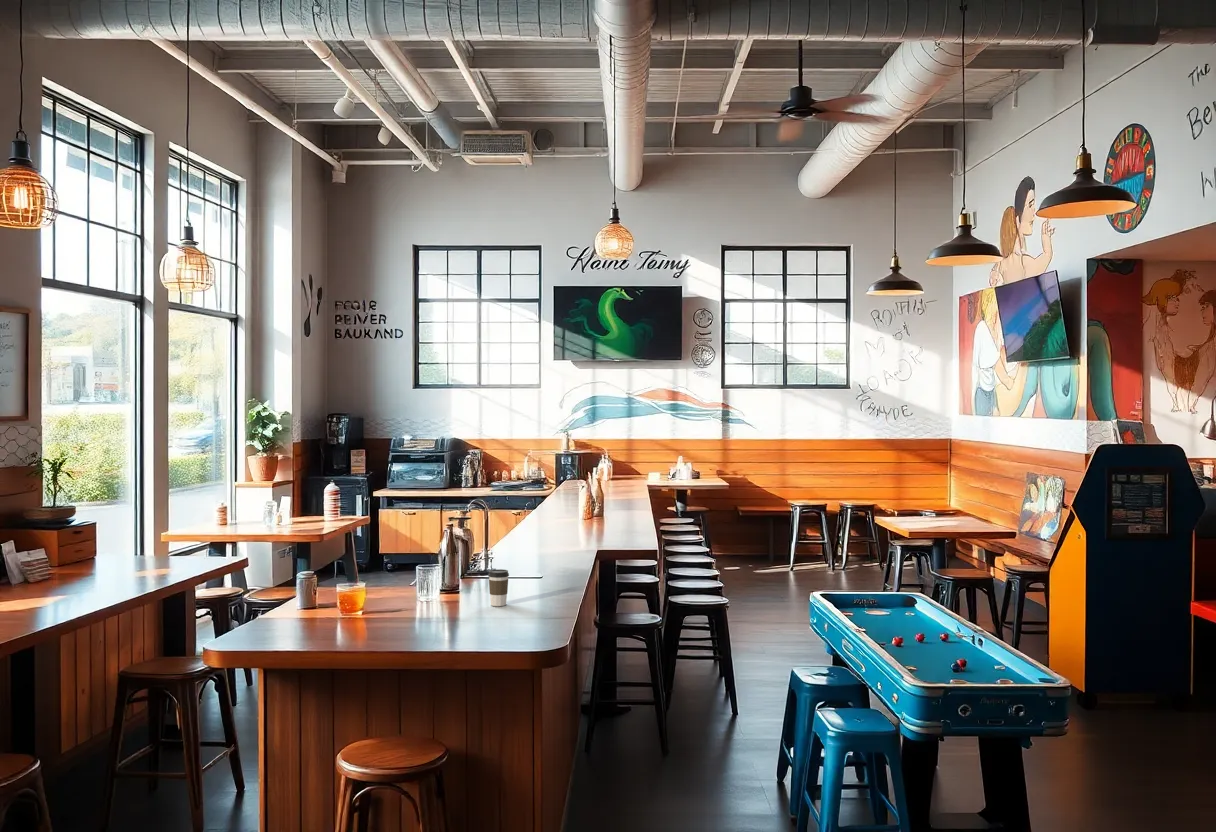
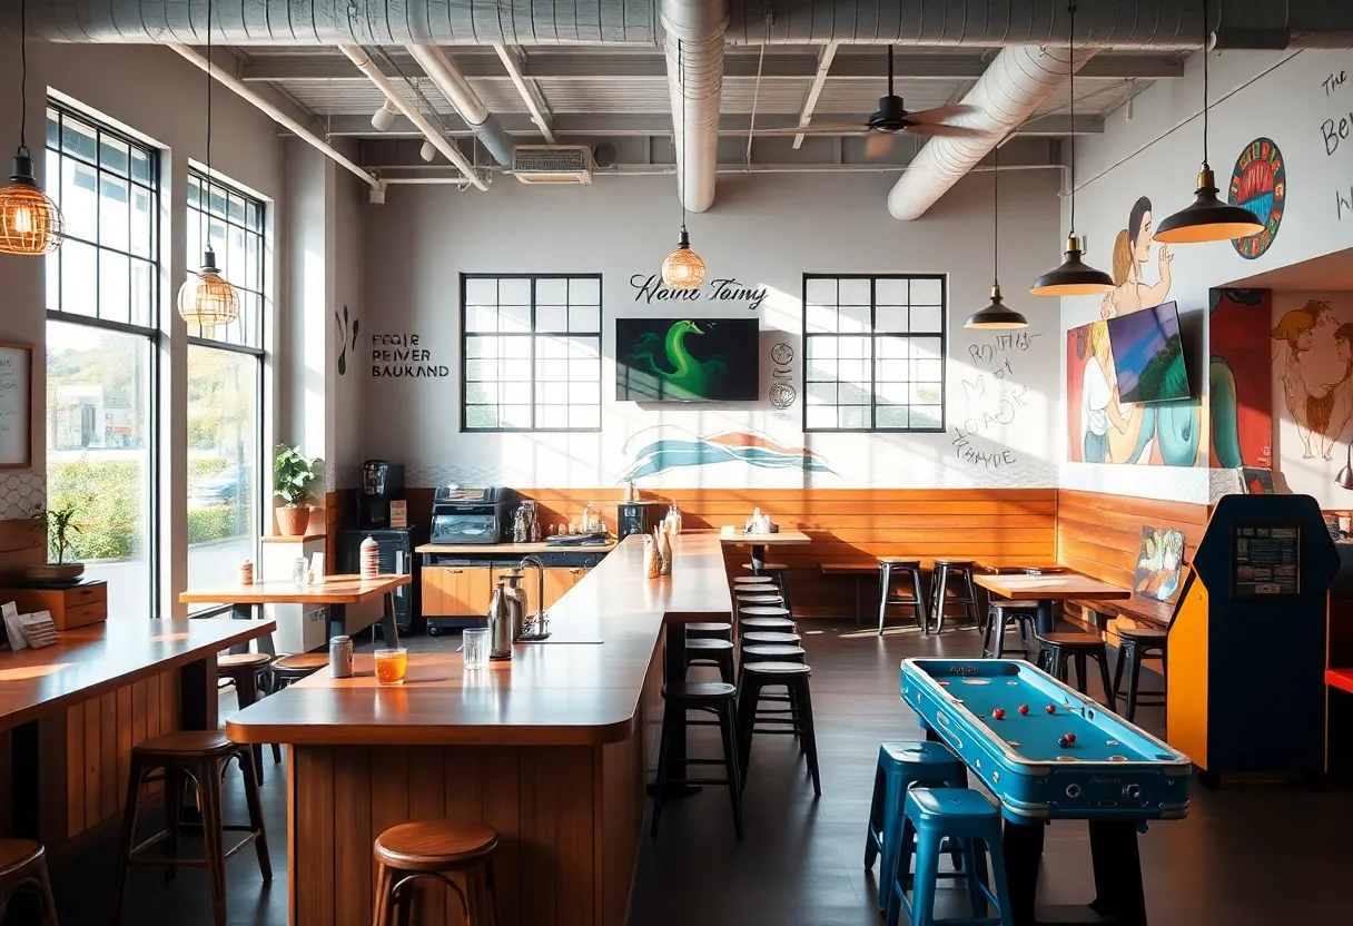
- coffee cup [487,568,510,607]
